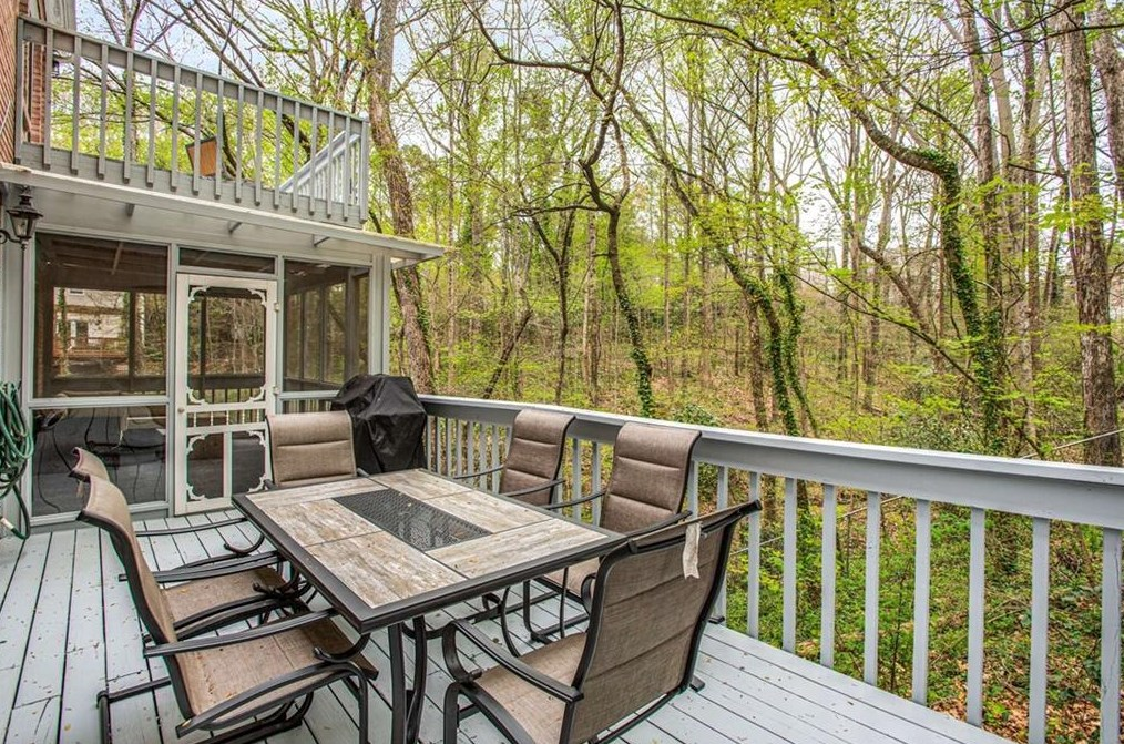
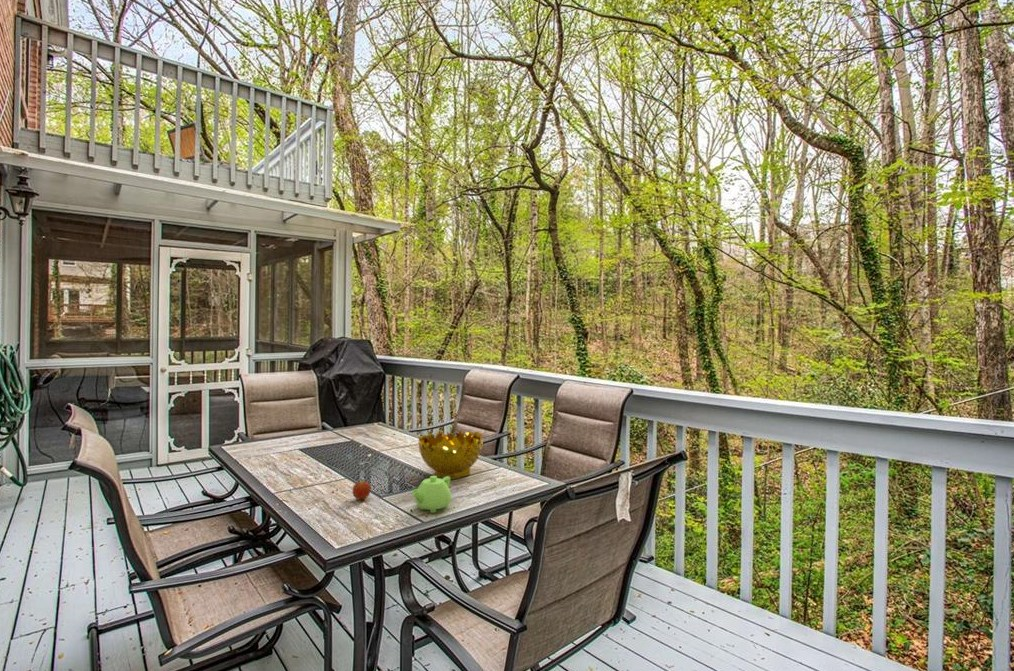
+ fruit [352,480,372,501]
+ teapot [411,475,452,514]
+ decorative bowl [417,429,484,481]
